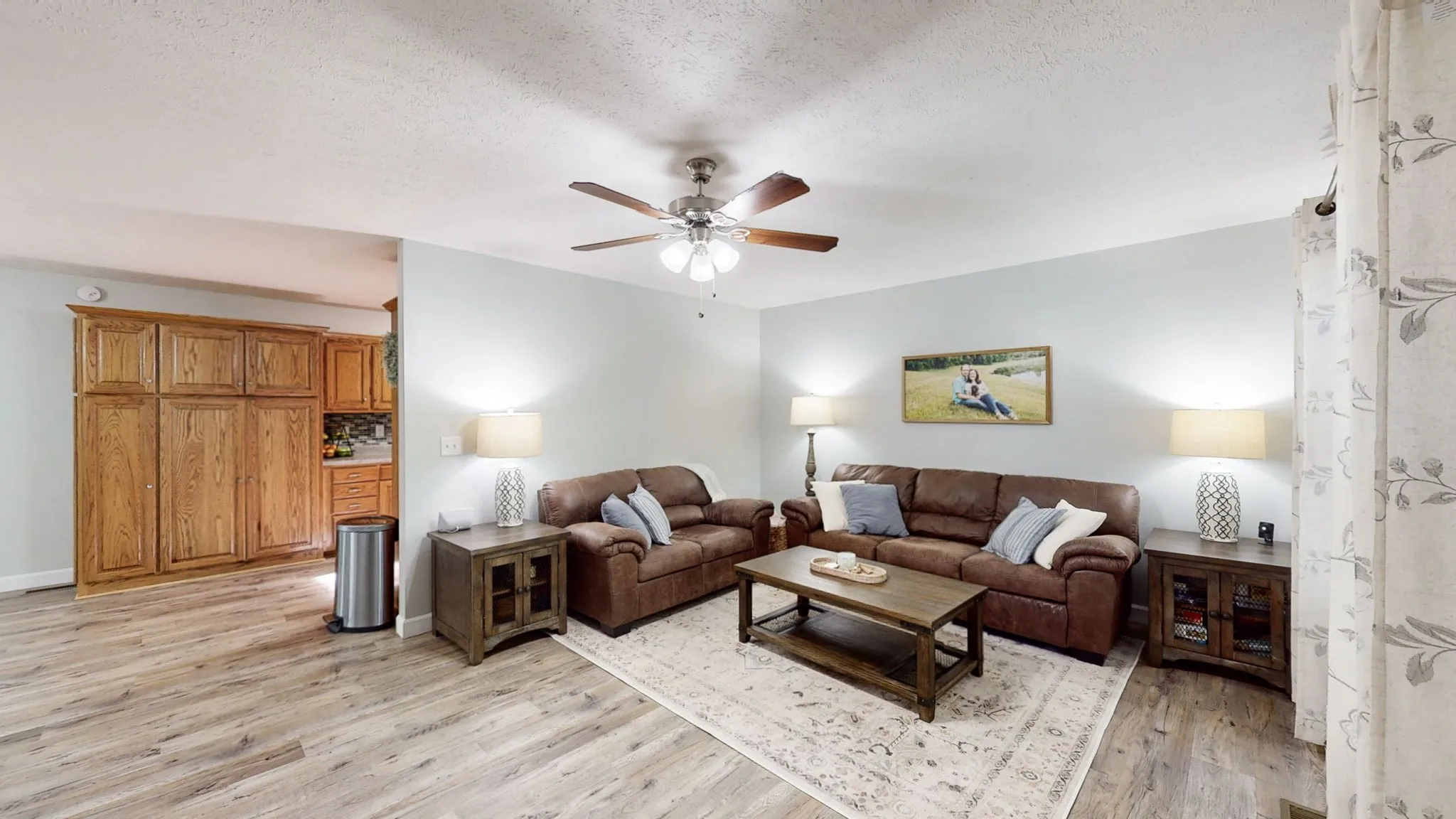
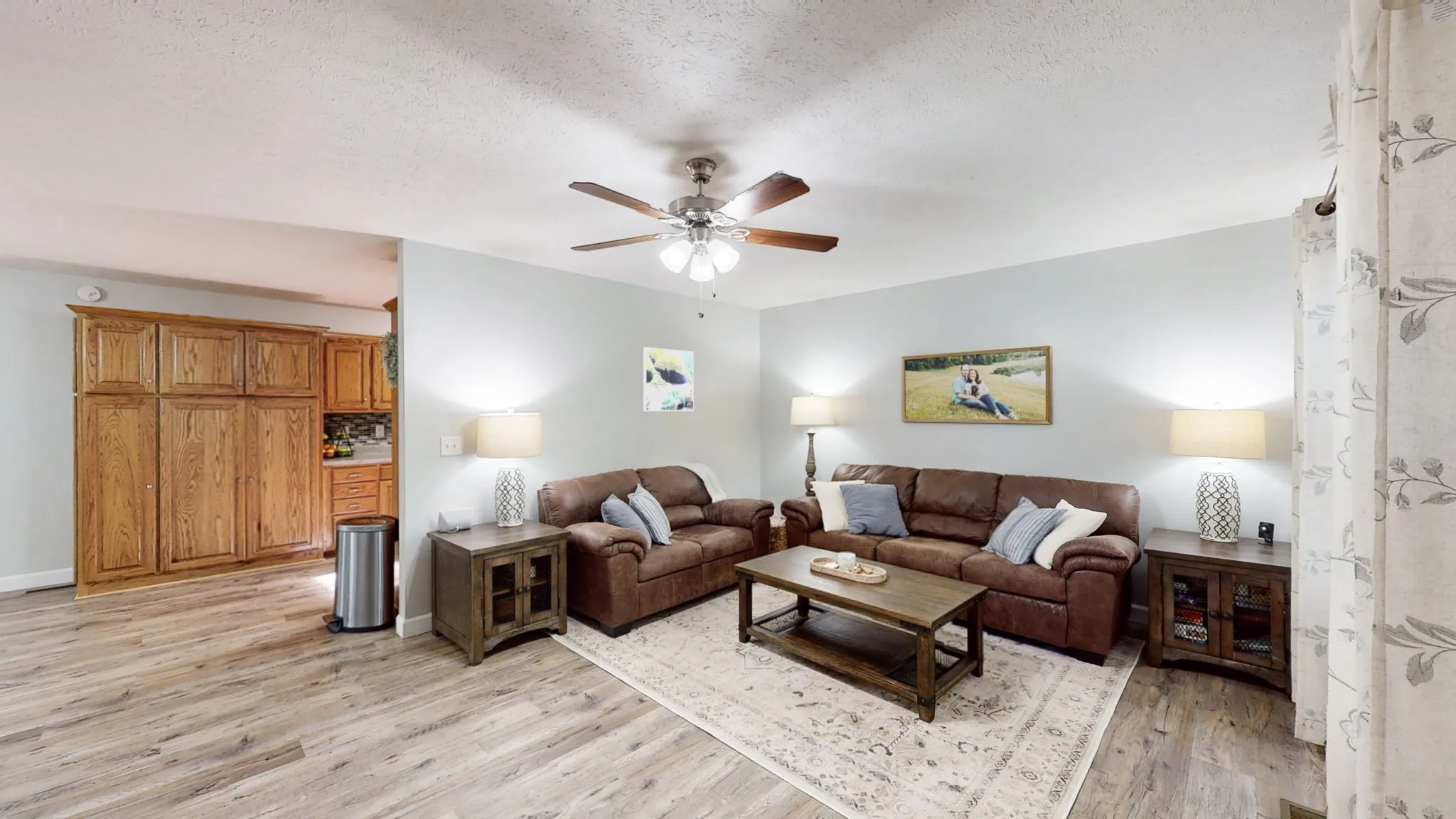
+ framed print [643,346,695,412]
